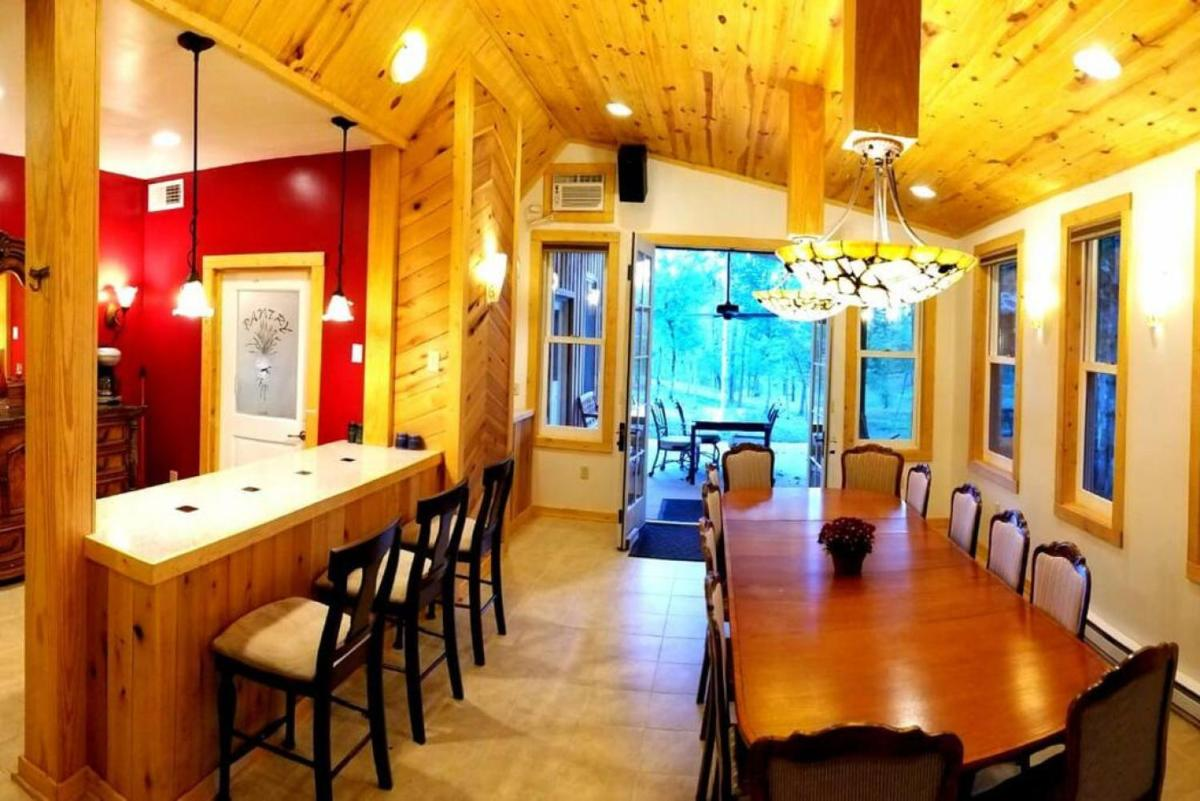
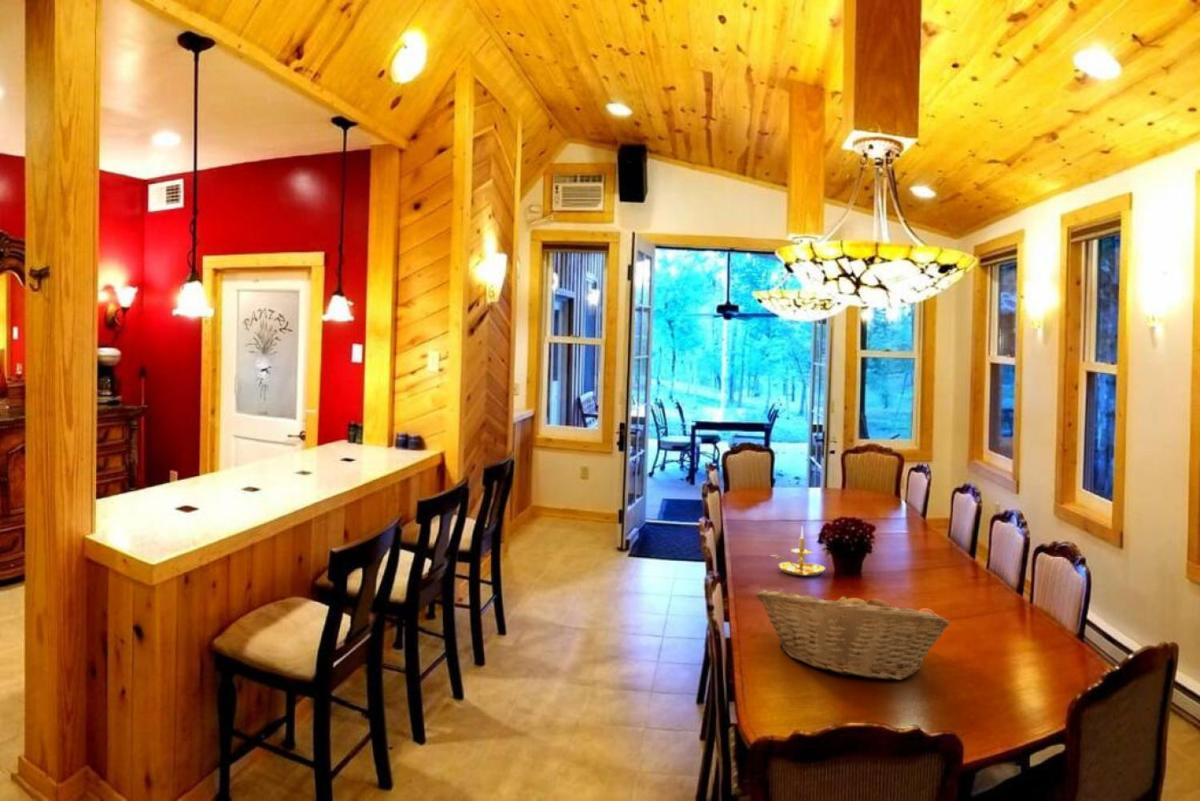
+ candle holder [770,525,826,577]
+ fruit basket [755,586,951,681]
